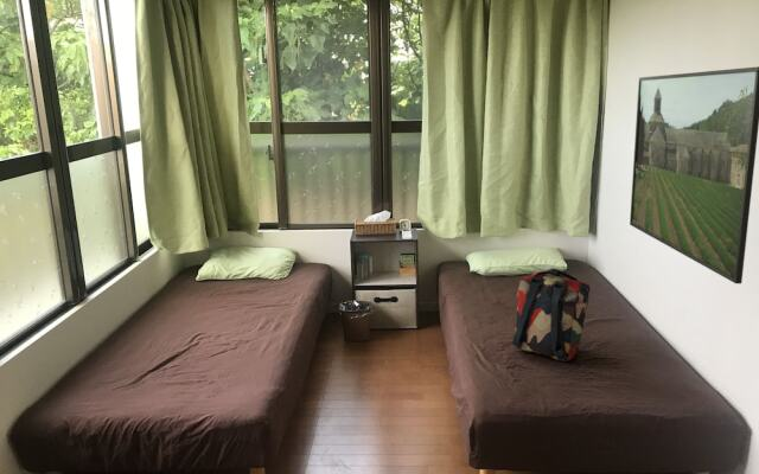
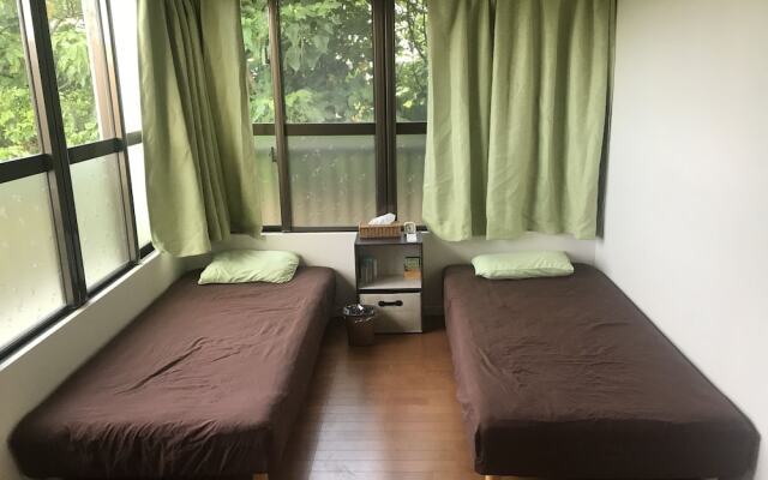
- backpack [511,268,591,363]
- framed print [629,65,759,284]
